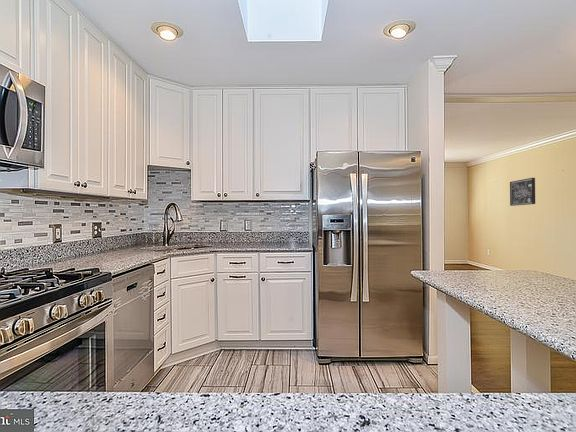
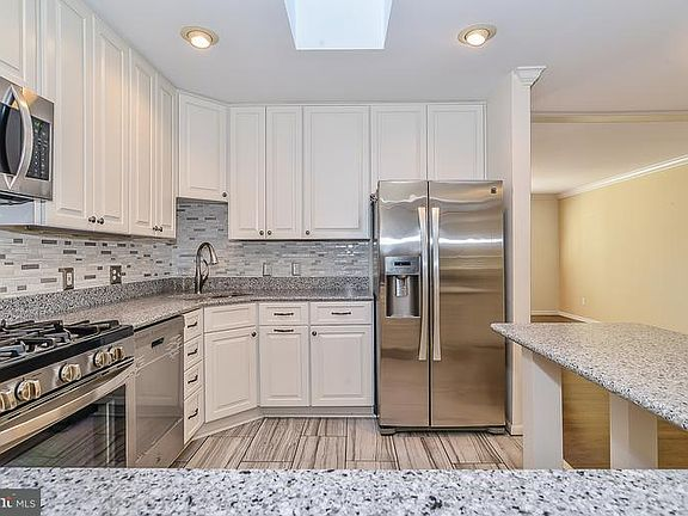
- wall art [509,177,536,207]
